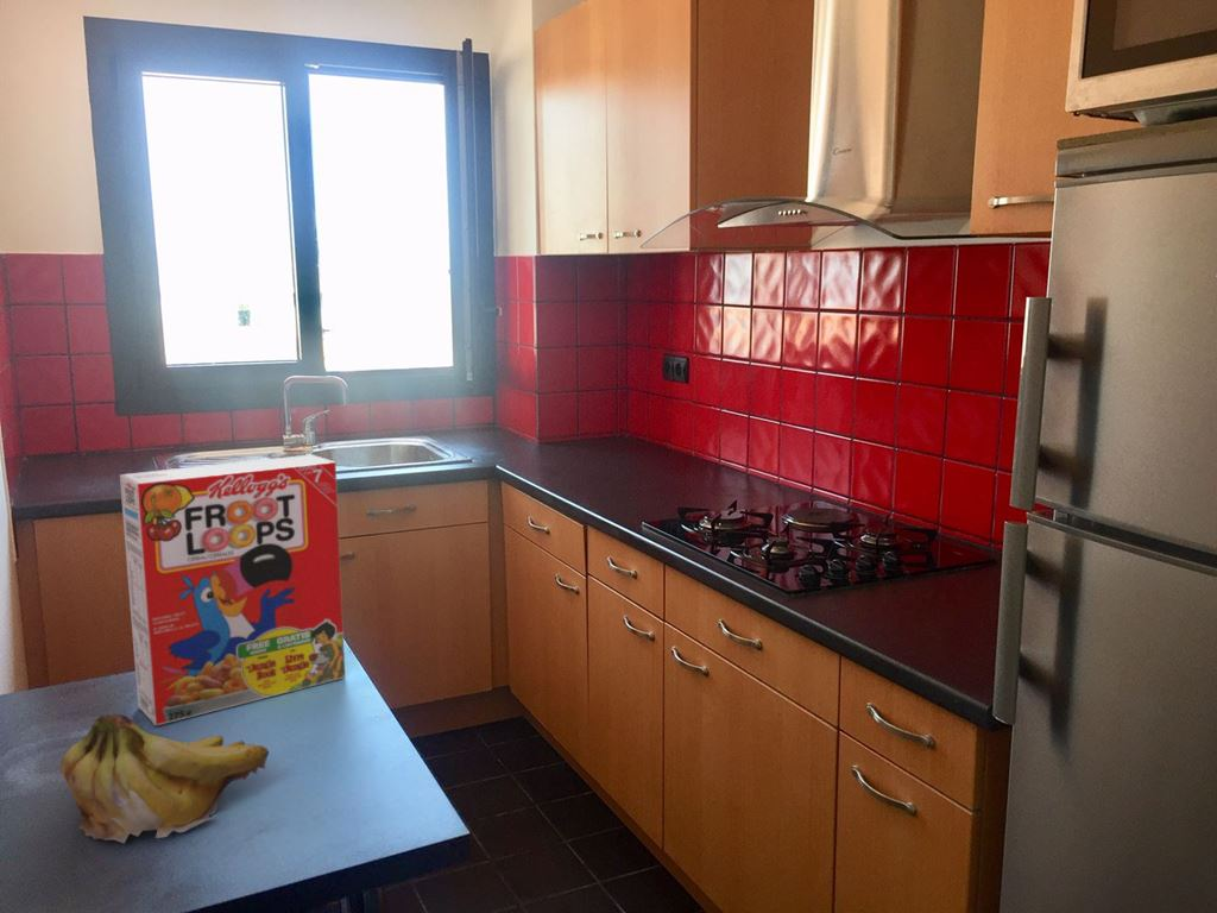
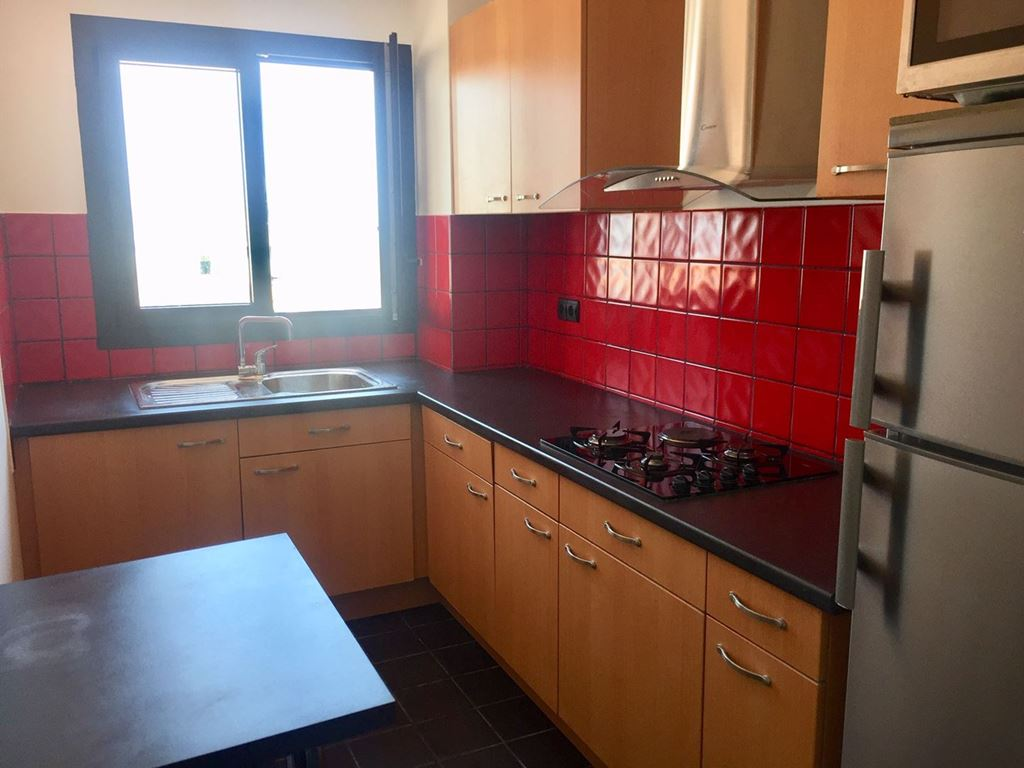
- fruit [58,713,271,844]
- cereal box [119,454,346,726]
